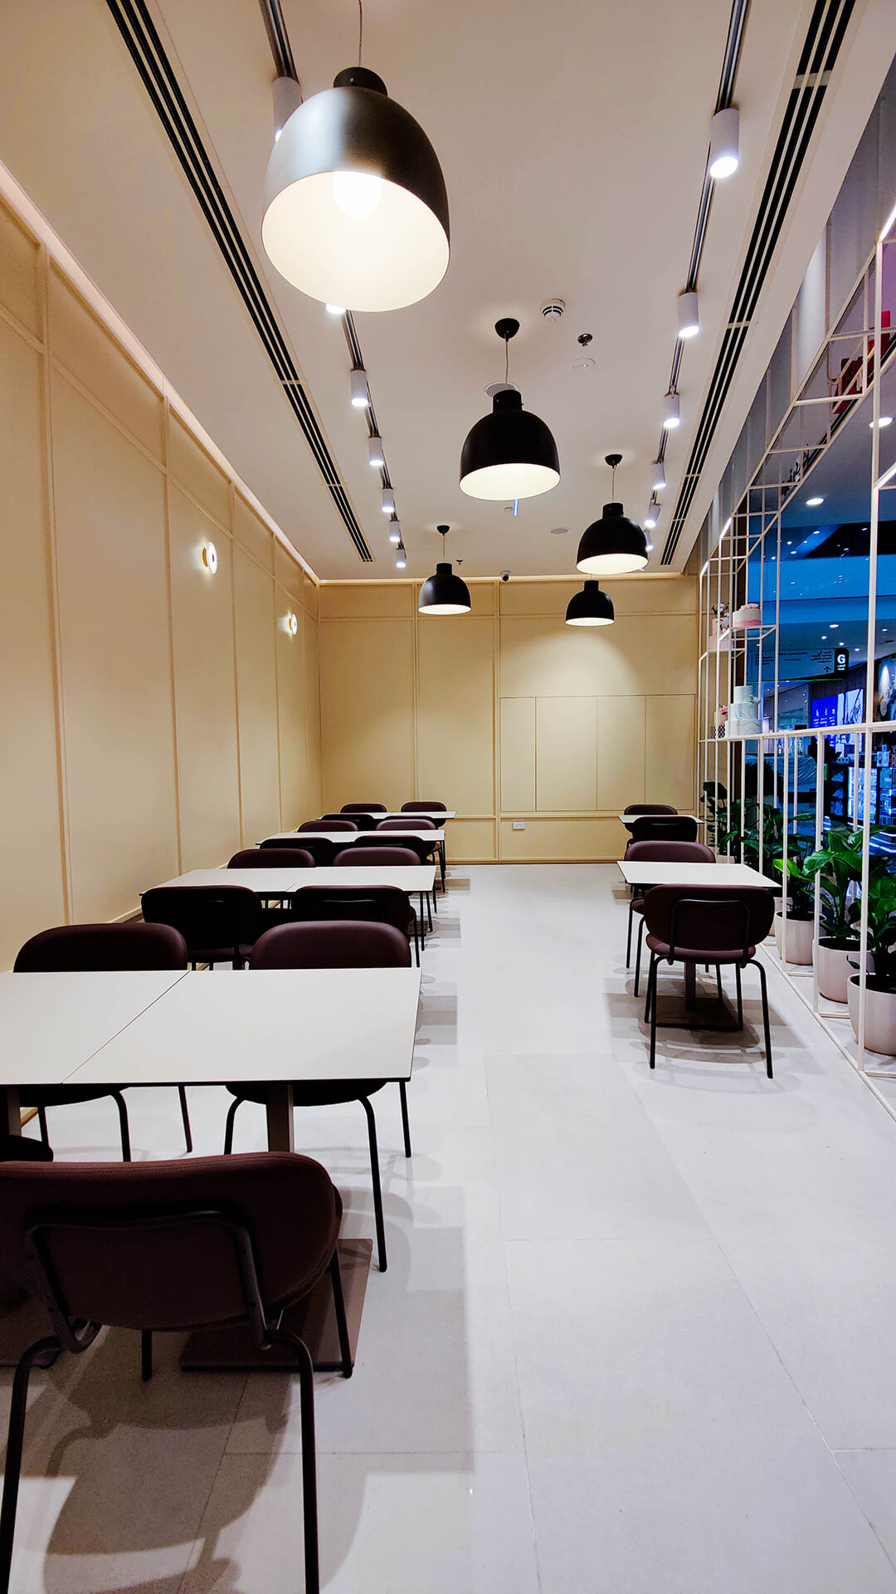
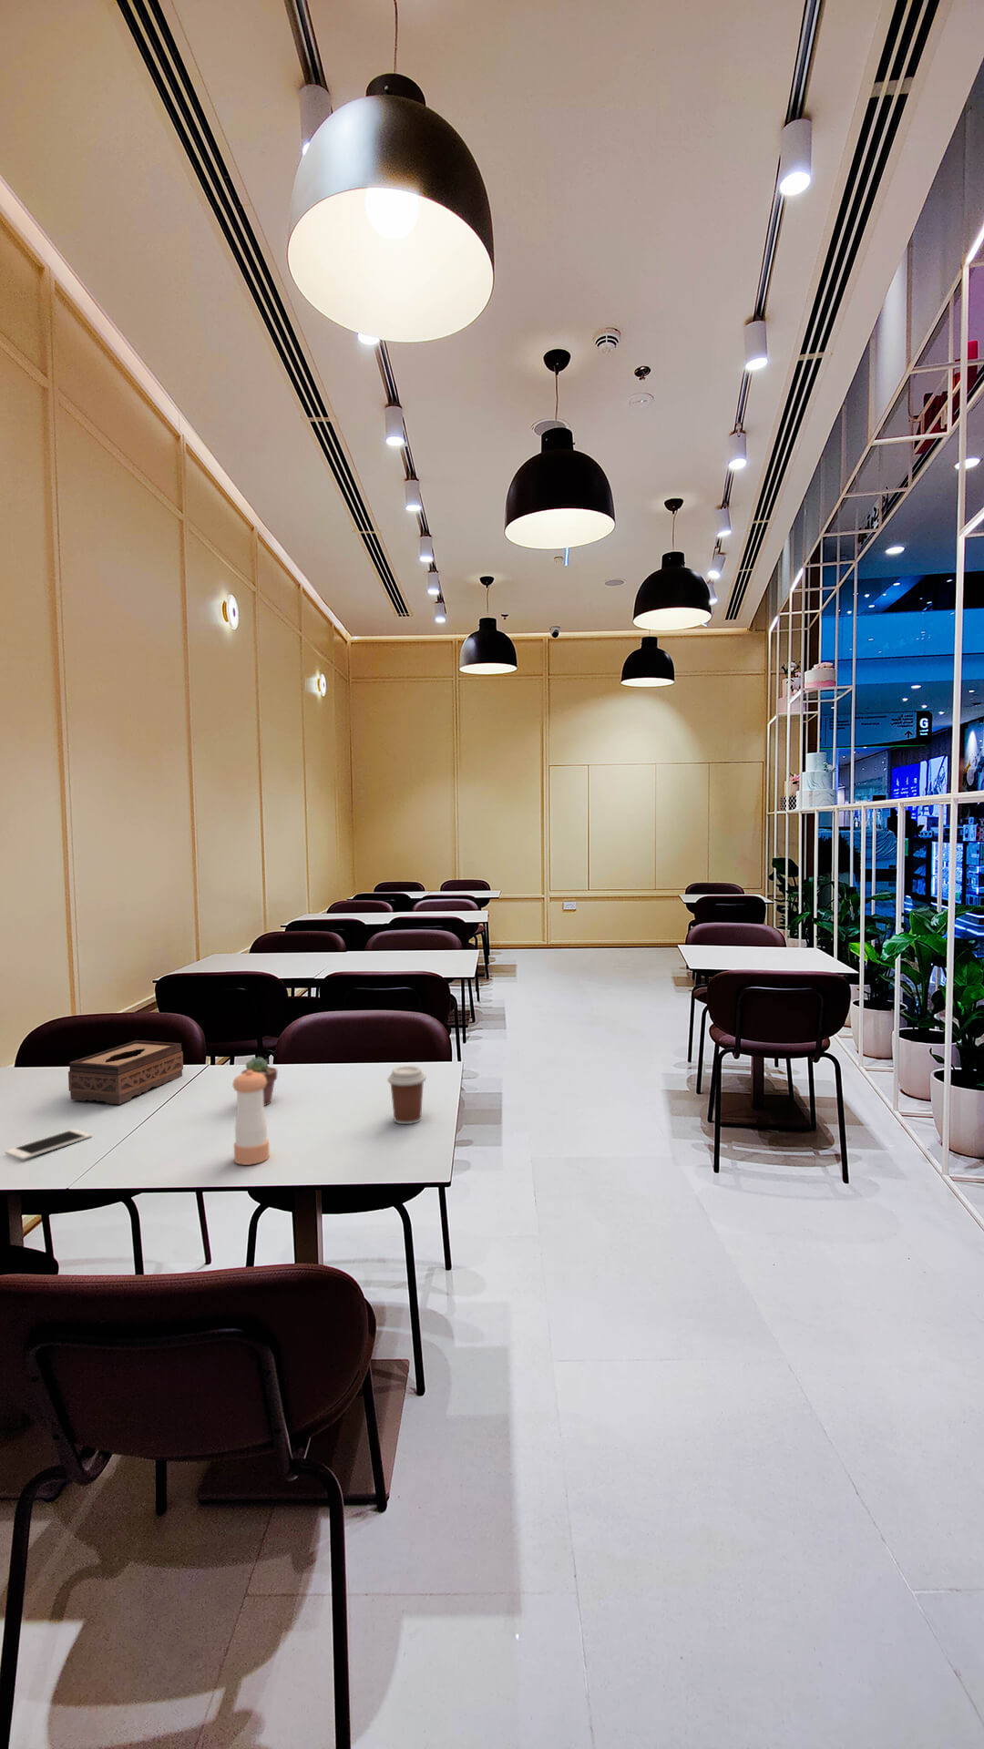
+ cell phone [5,1129,93,1160]
+ pepper shaker [232,1070,270,1166]
+ potted succulent [240,1057,278,1106]
+ tissue box [67,1039,184,1105]
+ coffee cup [387,1064,428,1126]
